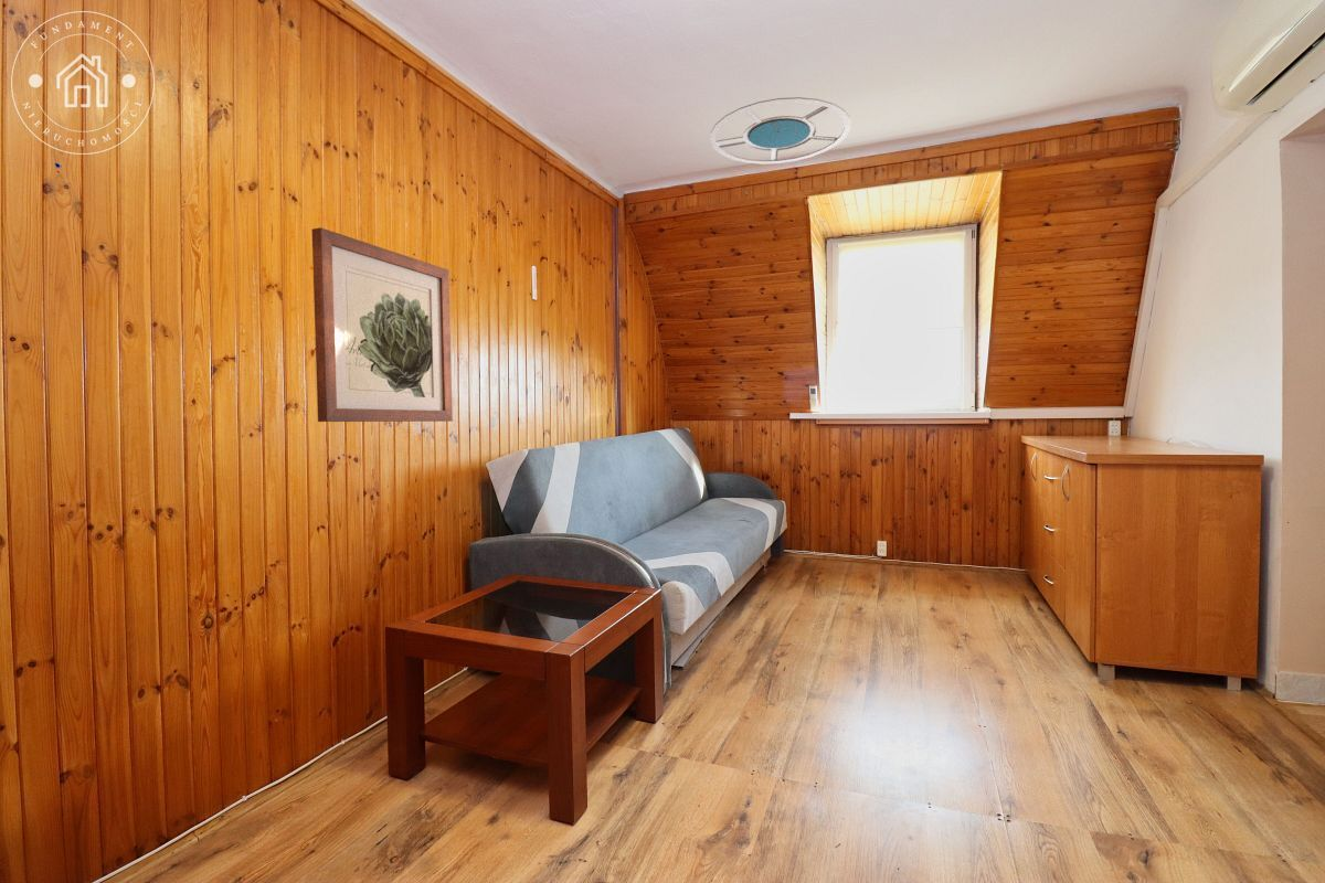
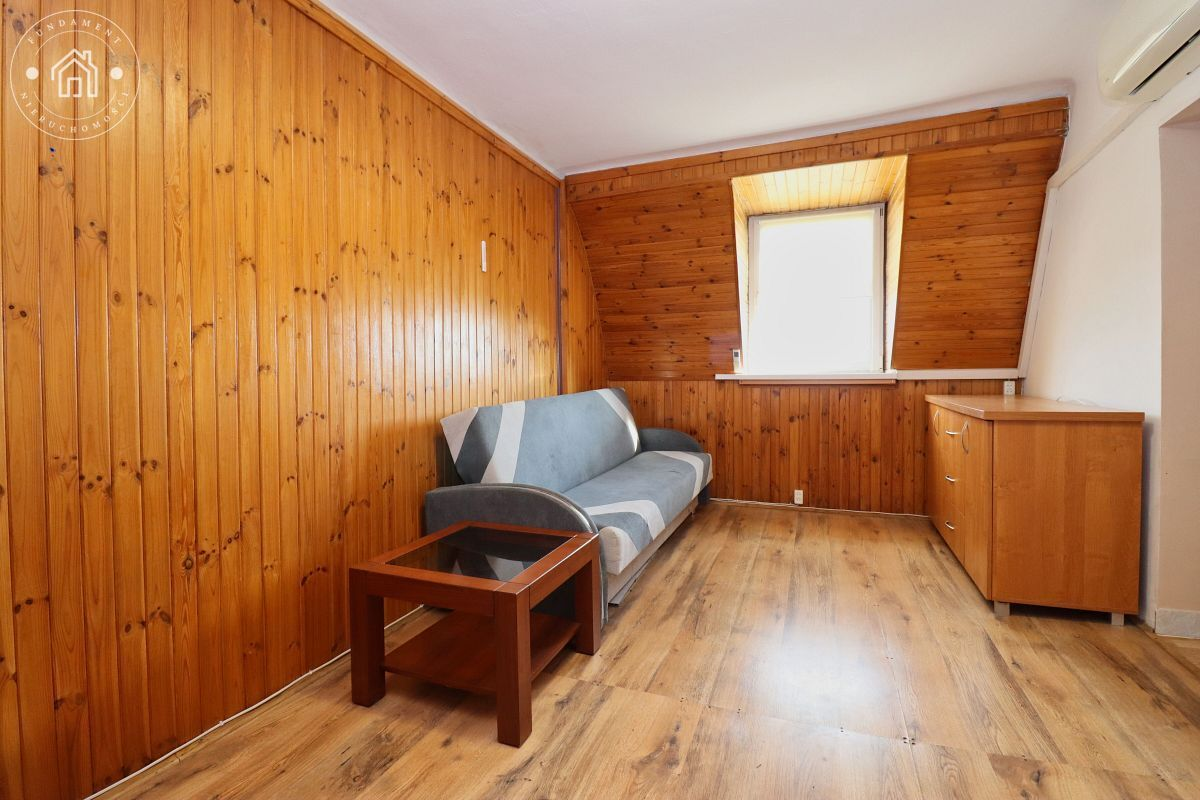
- ceiling lamp [709,96,852,164]
- wall art [311,226,454,423]
